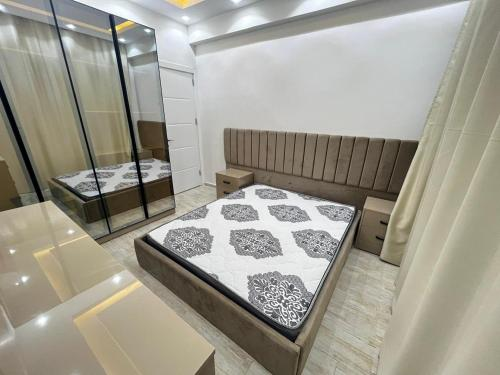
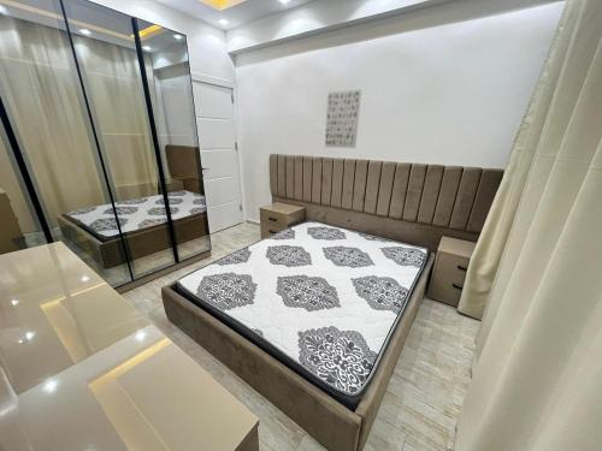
+ wall art [324,89,362,149]
